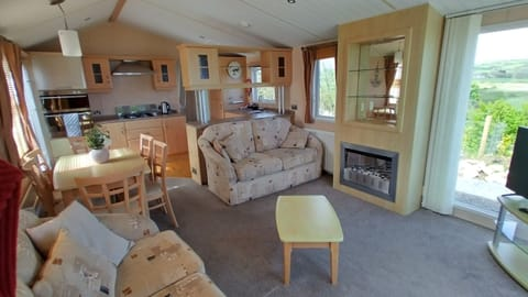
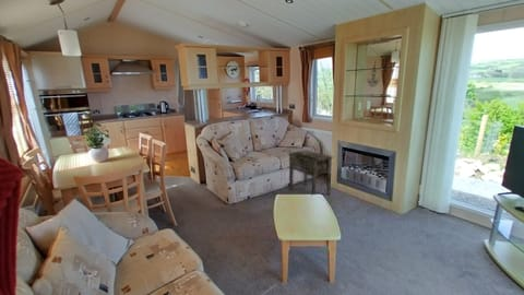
+ side table [287,149,334,196]
